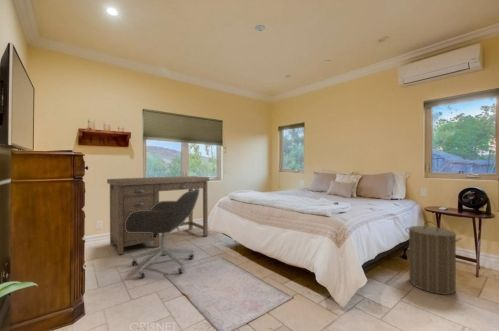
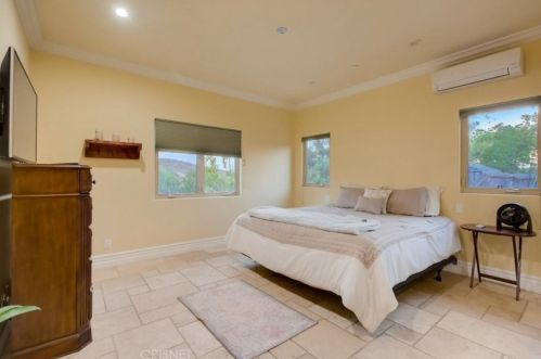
- desk [106,175,210,256]
- office chair [125,188,200,279]
- laundry hamper [404,221,463,296]
